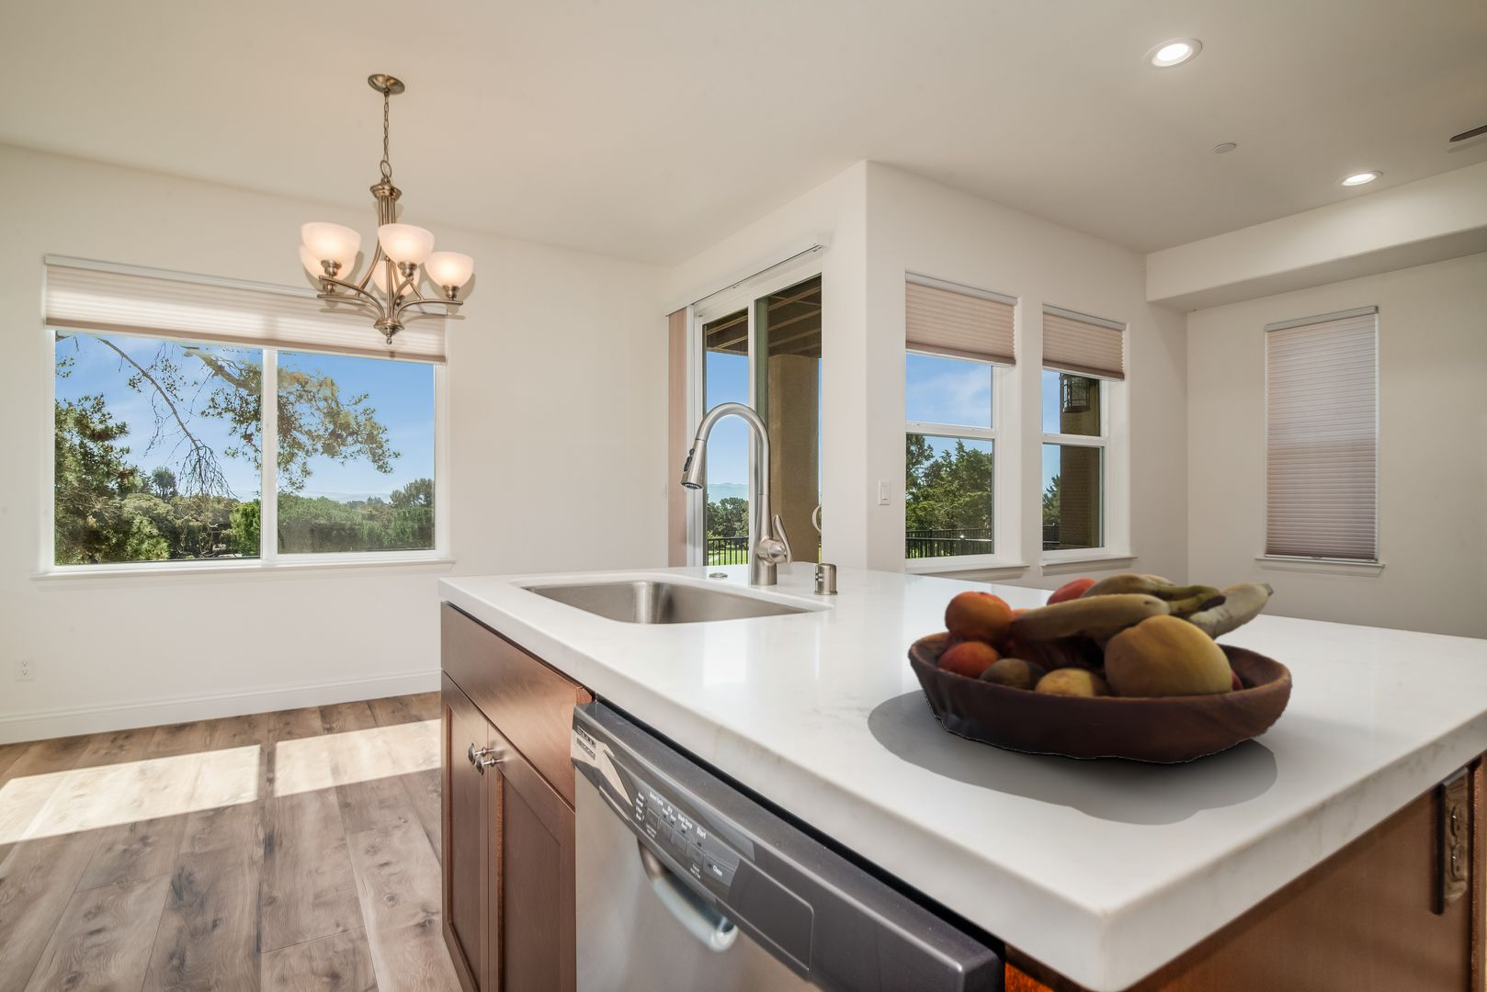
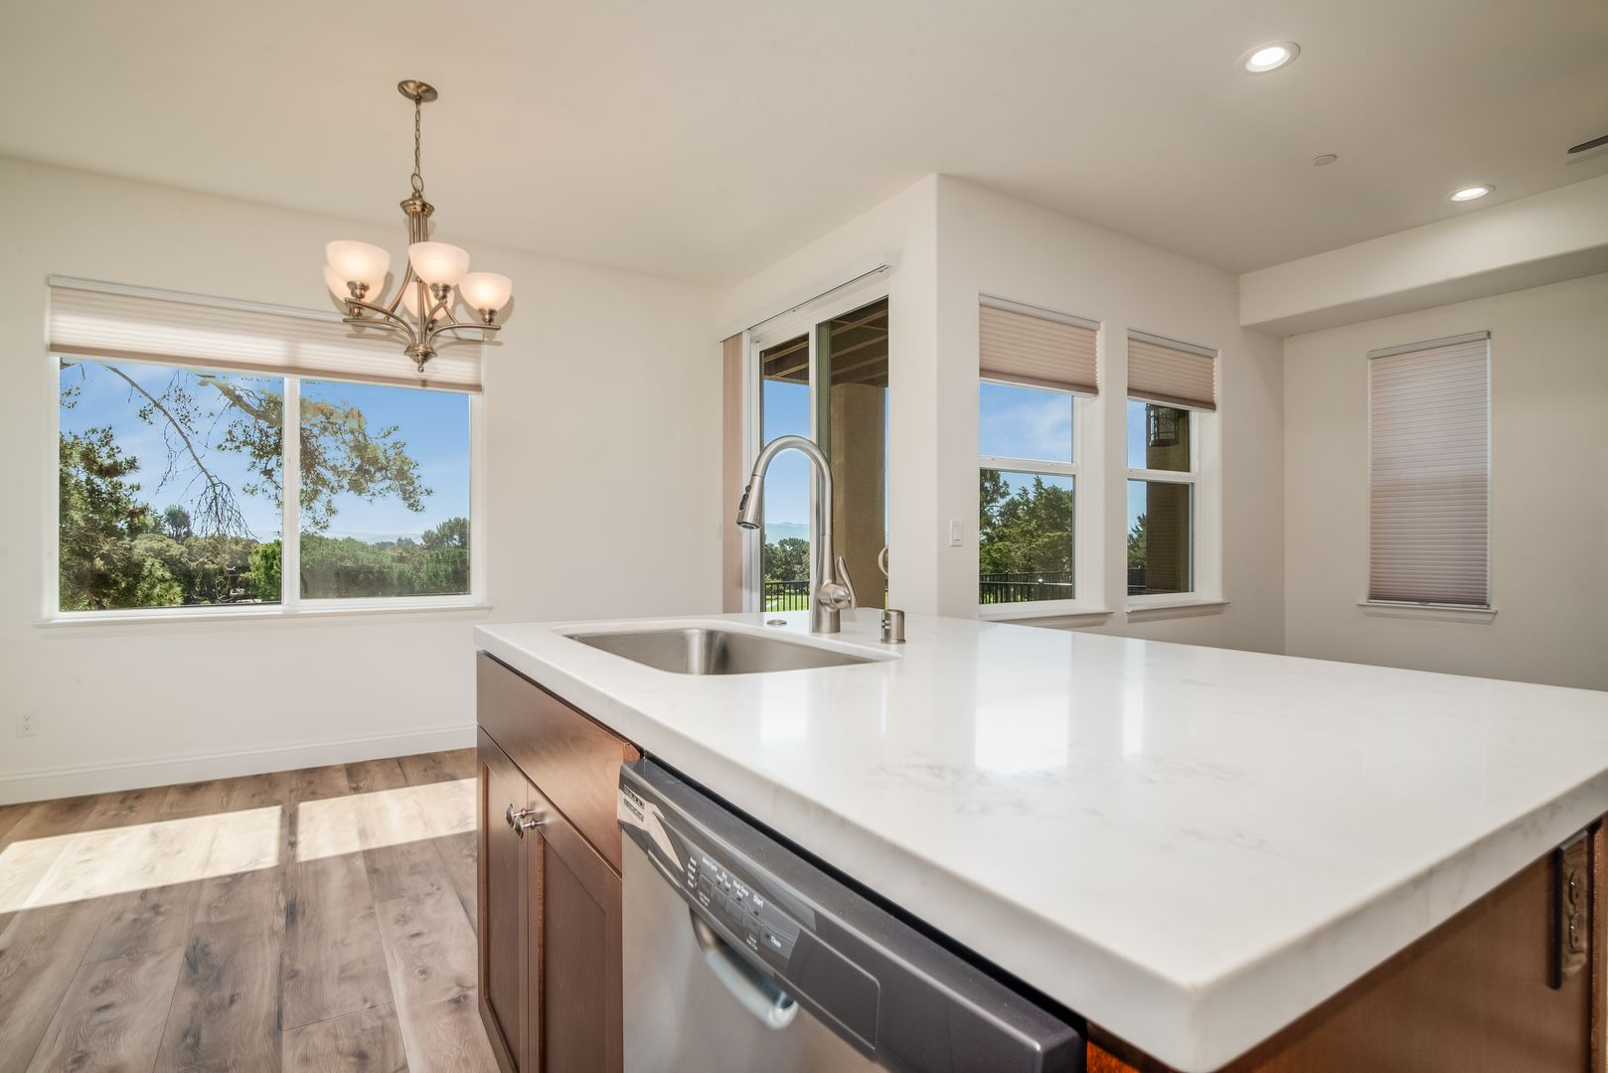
- fruit bowl [906,572,1294,765]
